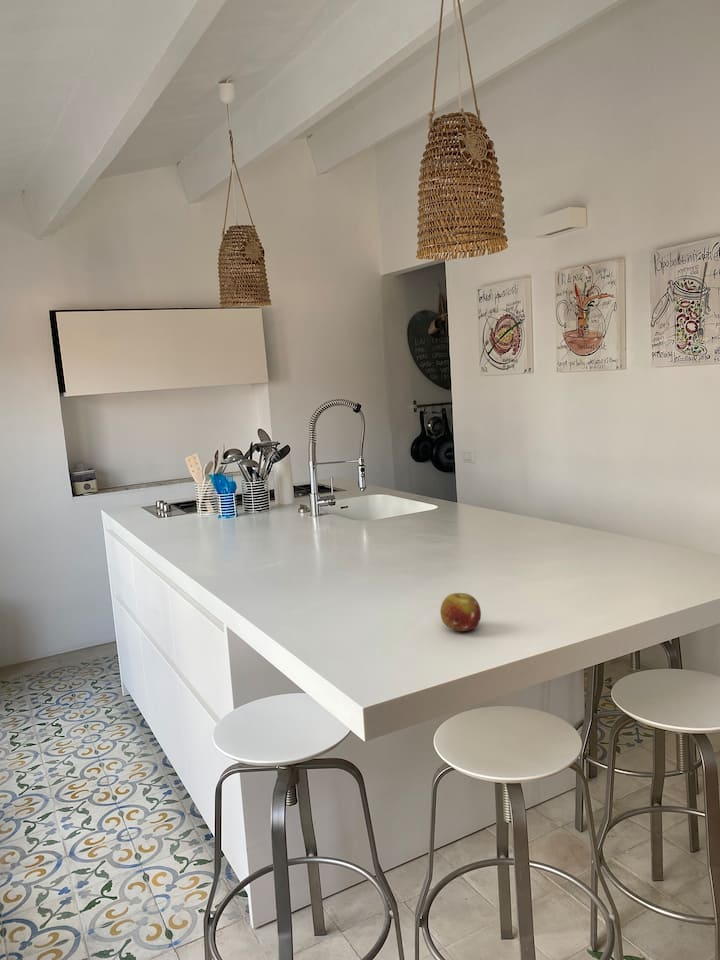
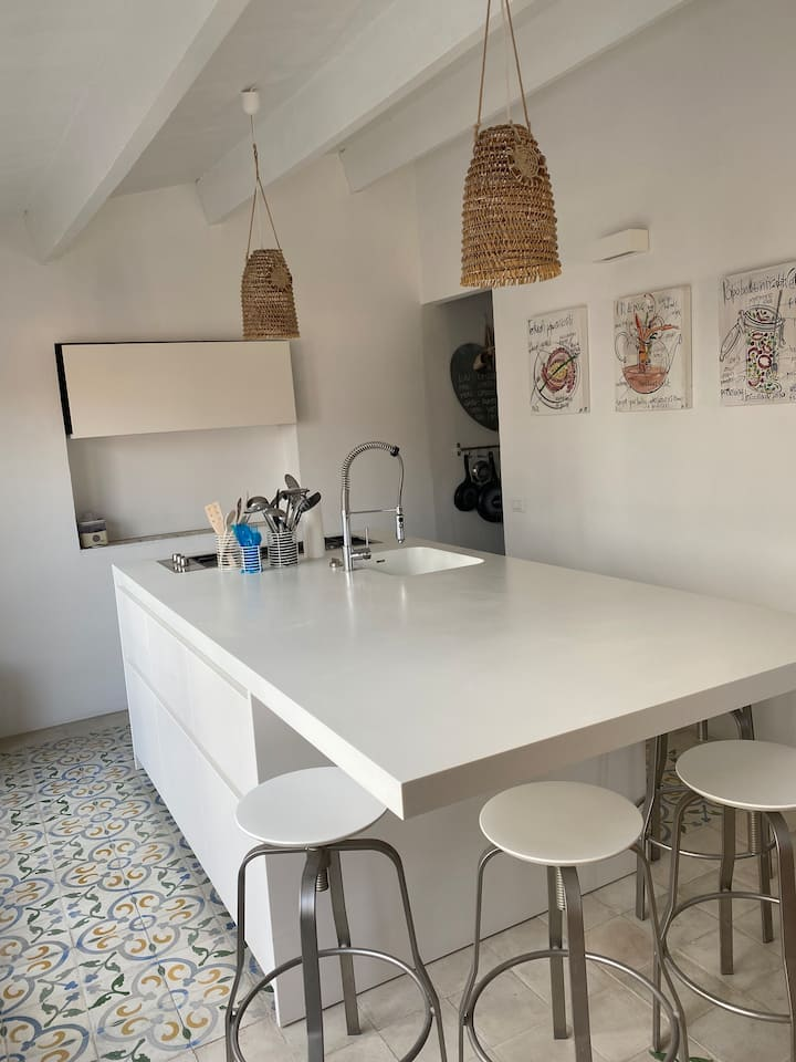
- fruit [439,592,482,632]
